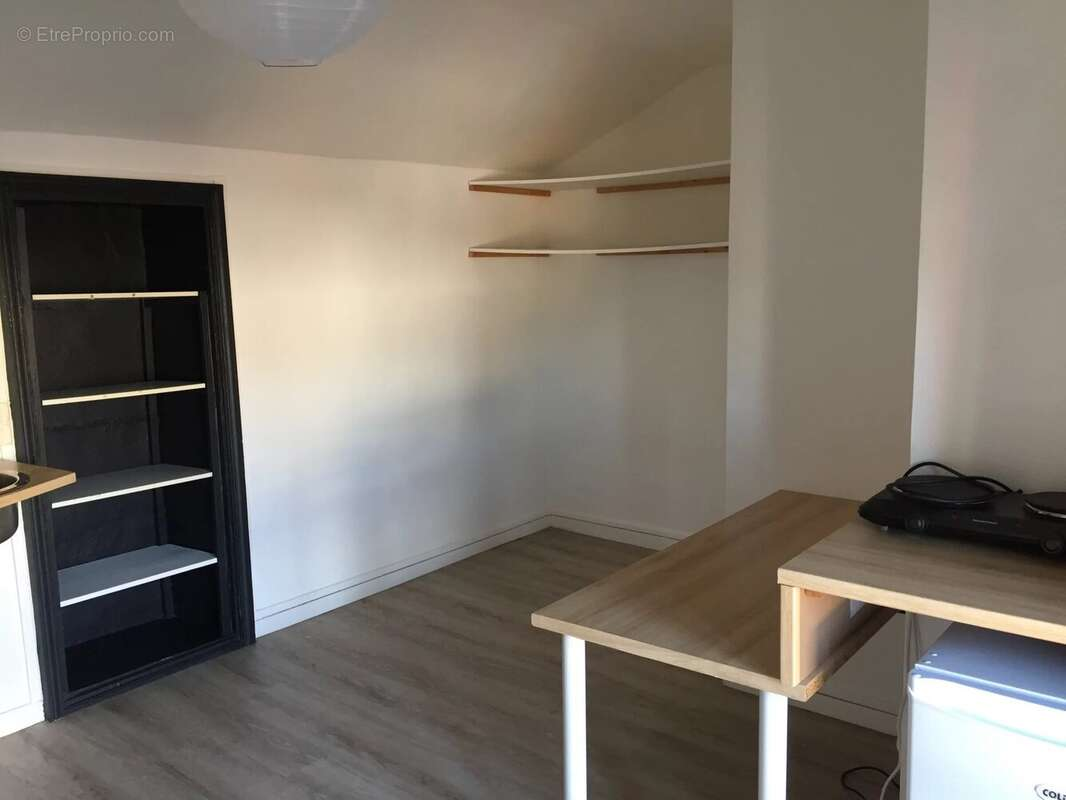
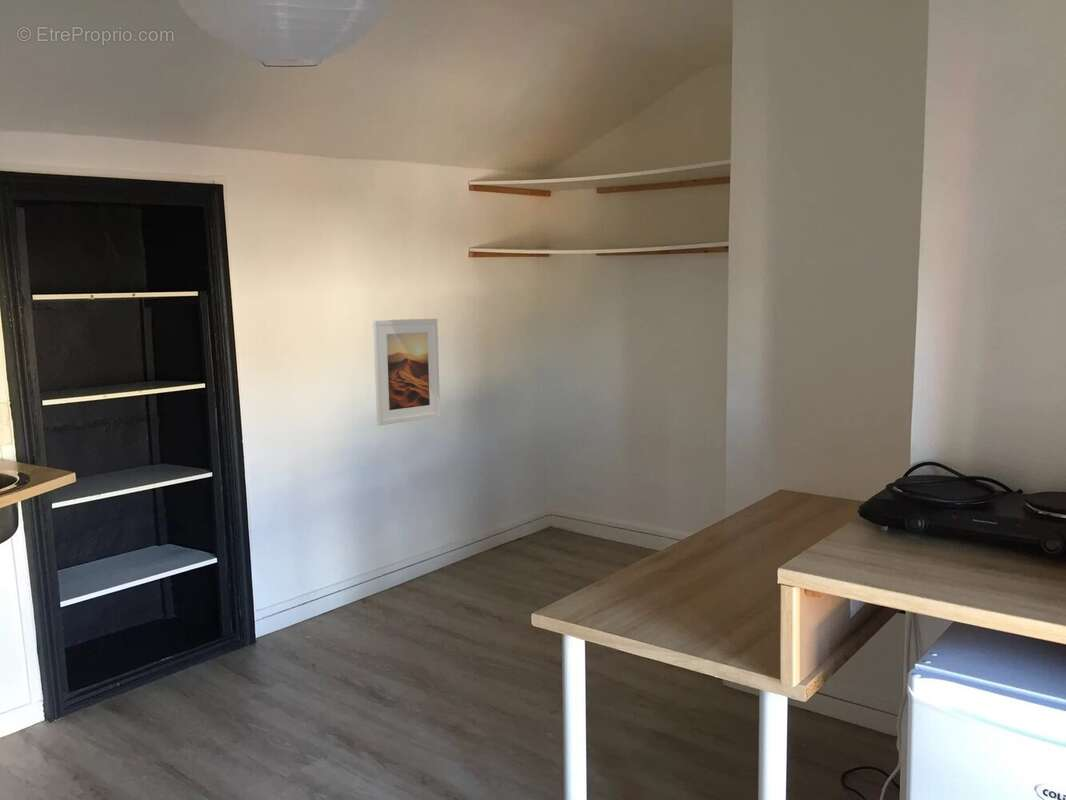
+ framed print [372,318,441,426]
